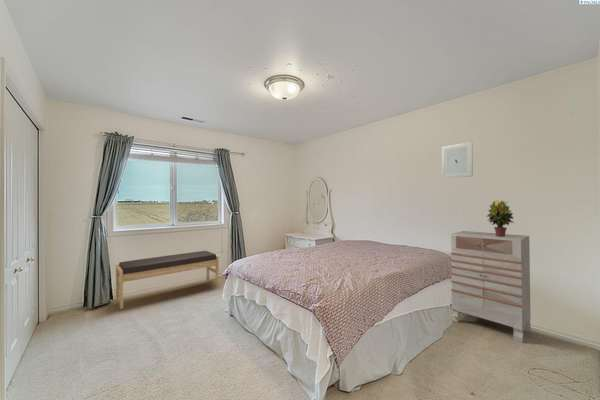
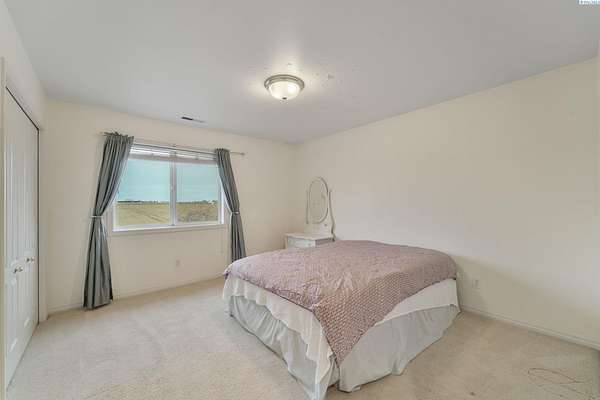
- bench [115,250,220,310]
- potted plant [486,199,515,237]
- wall art [441,141,474,180]
- dresser [450,230,532,344]
